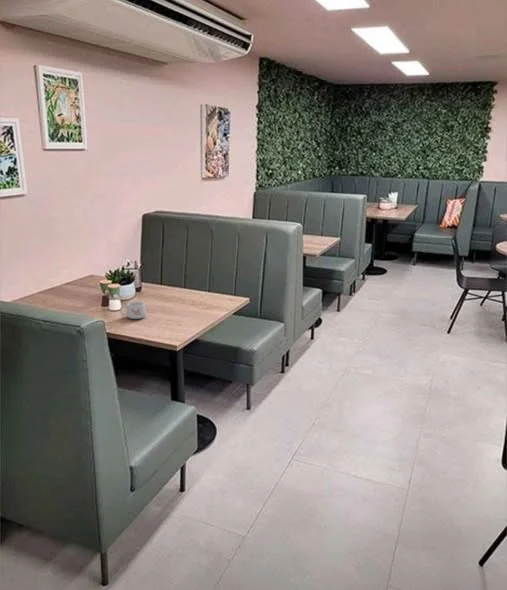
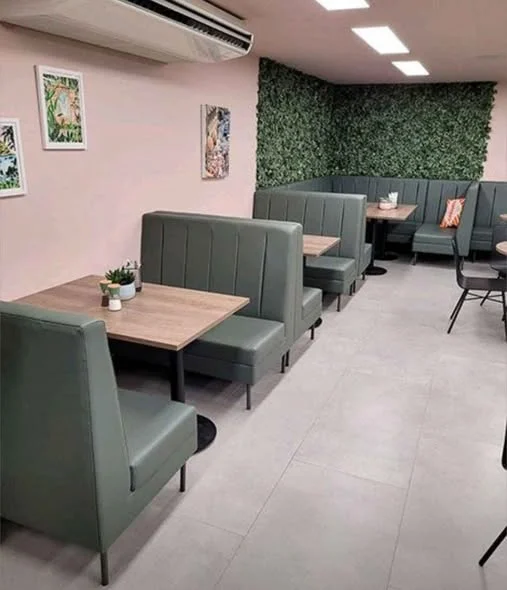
- mug [119,301,147,320]
